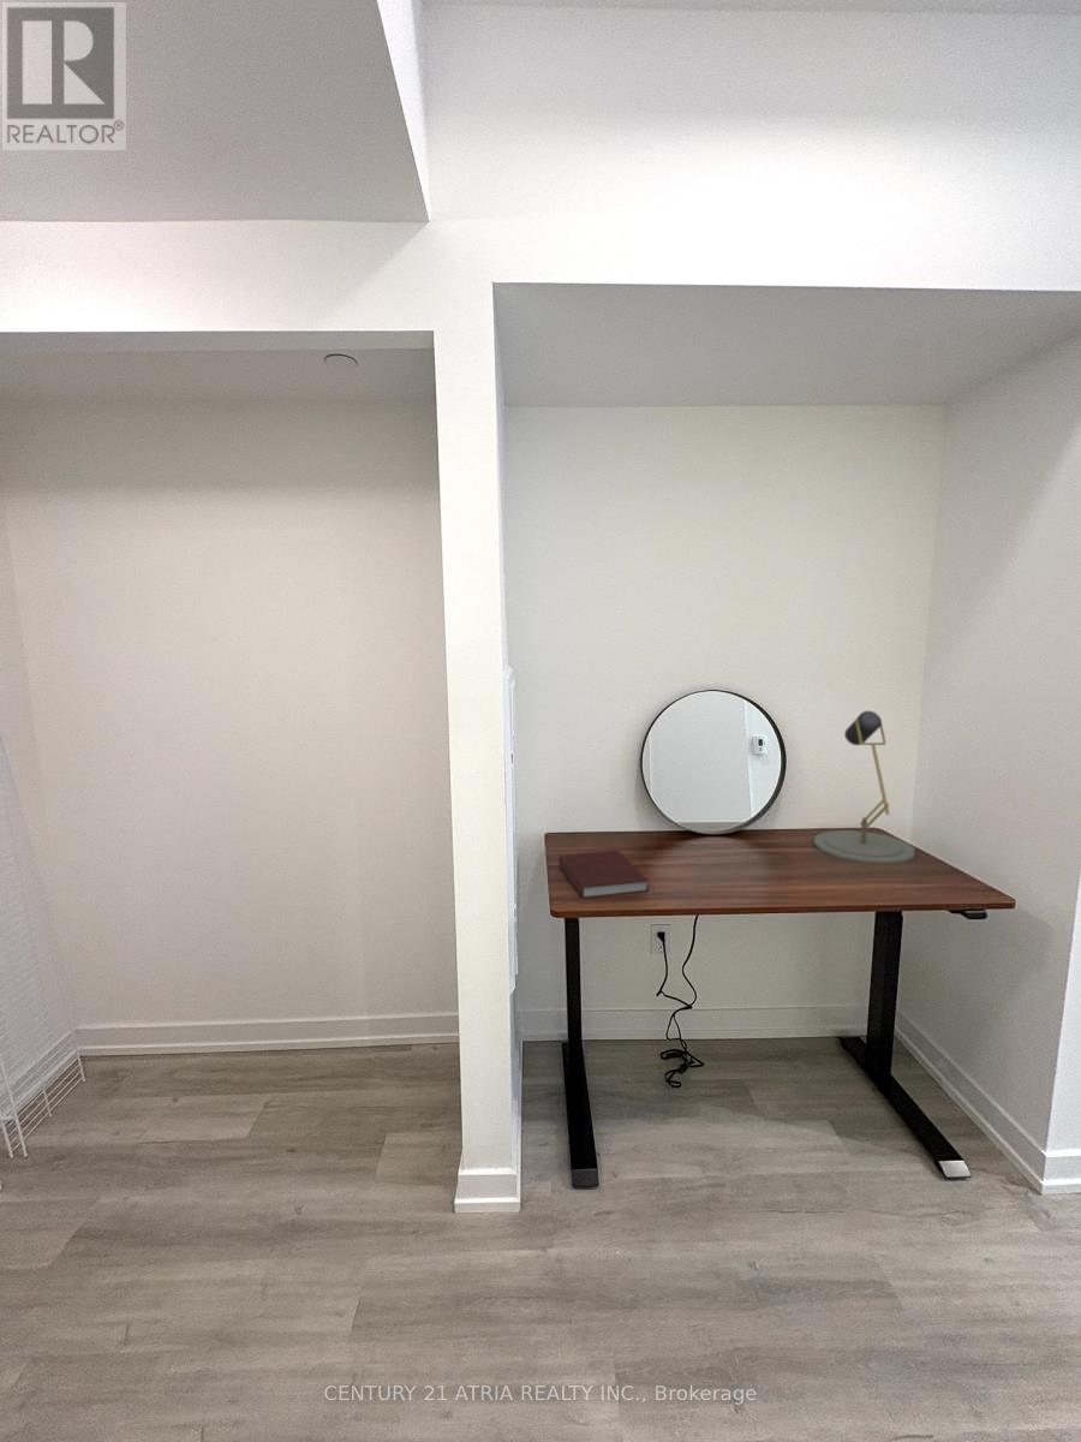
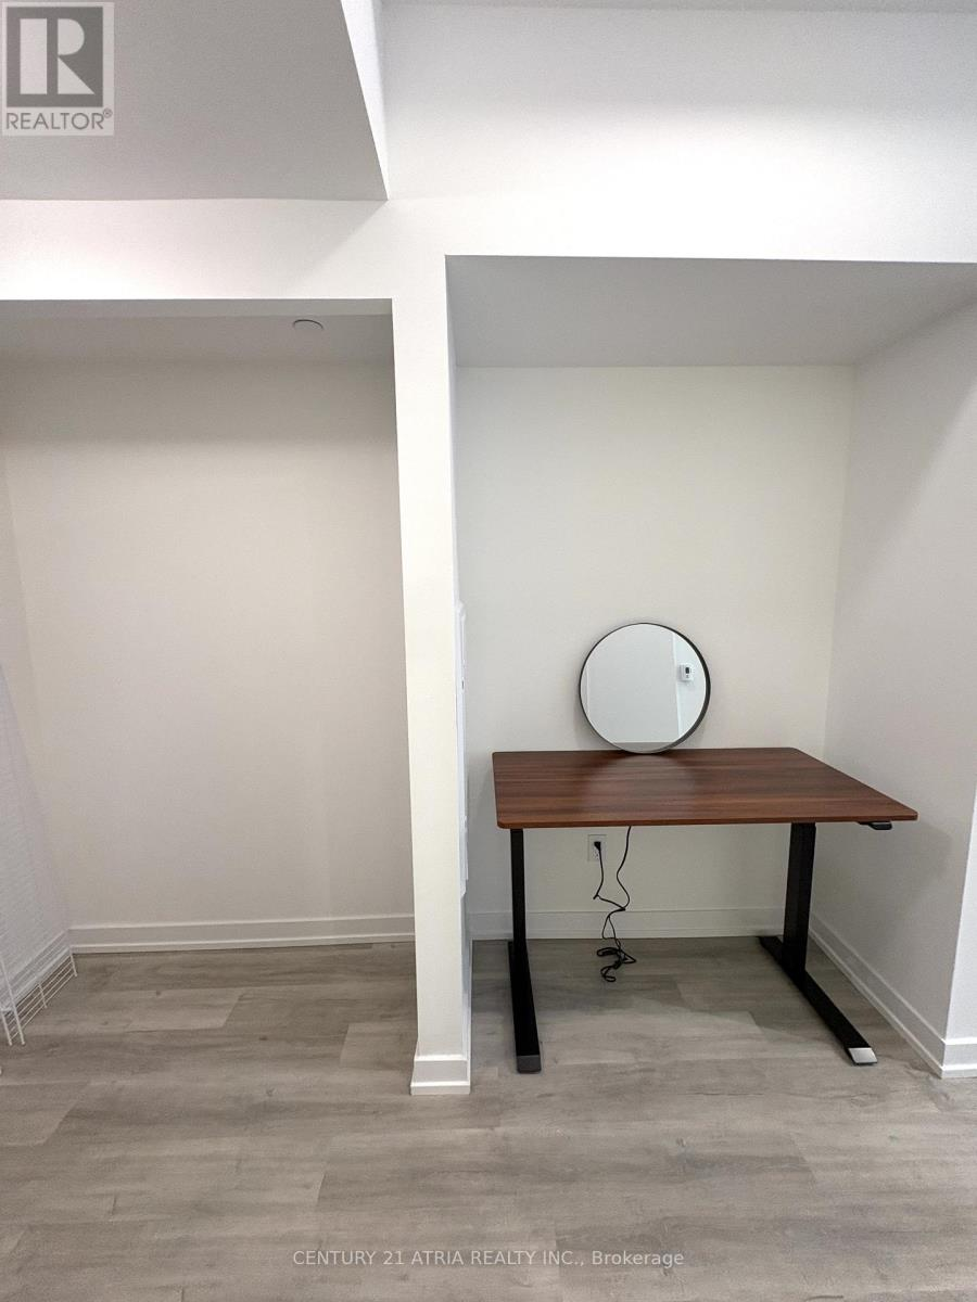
- notebook [557,850,649,899]
- desk lamp [813,710,916,865]
